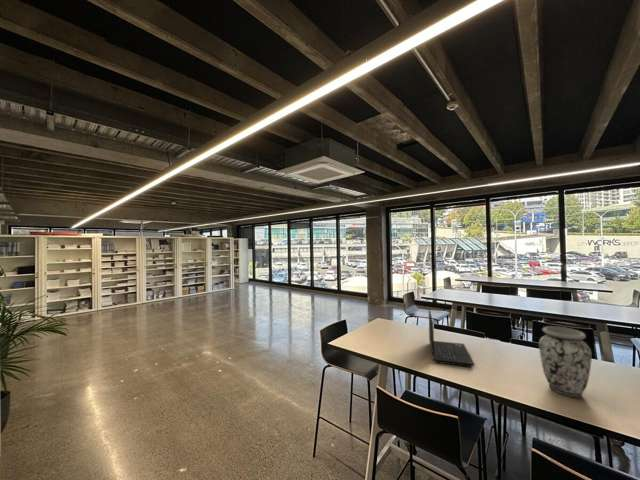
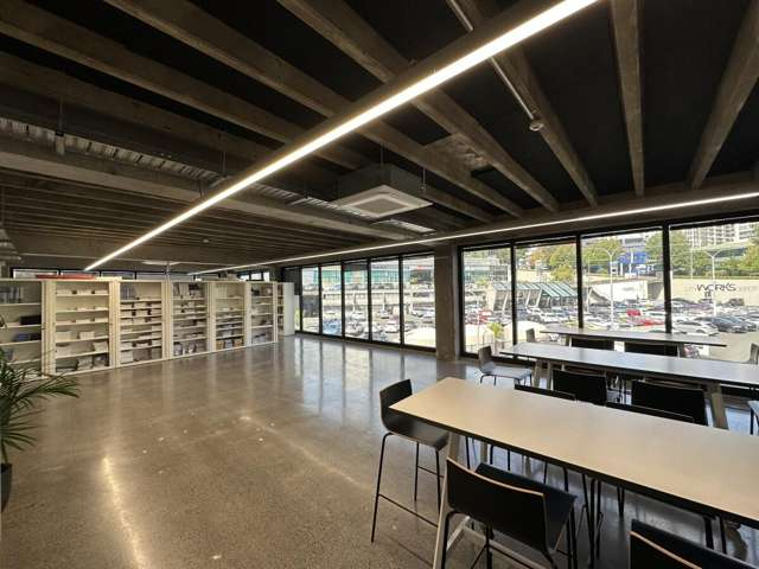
- vase [538,325,593,398]
- laptop [428,309,476,368]
